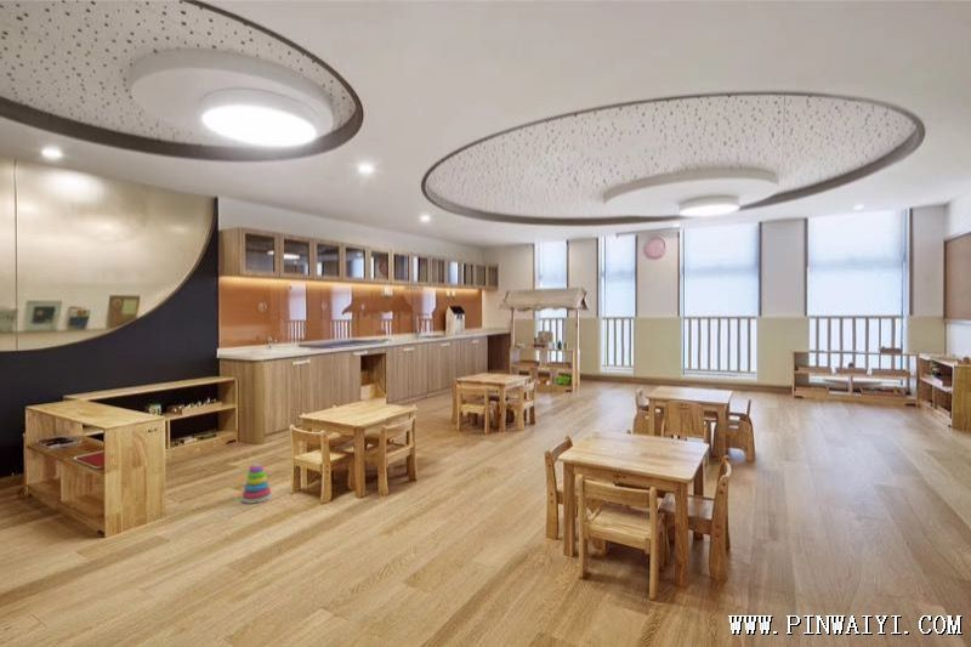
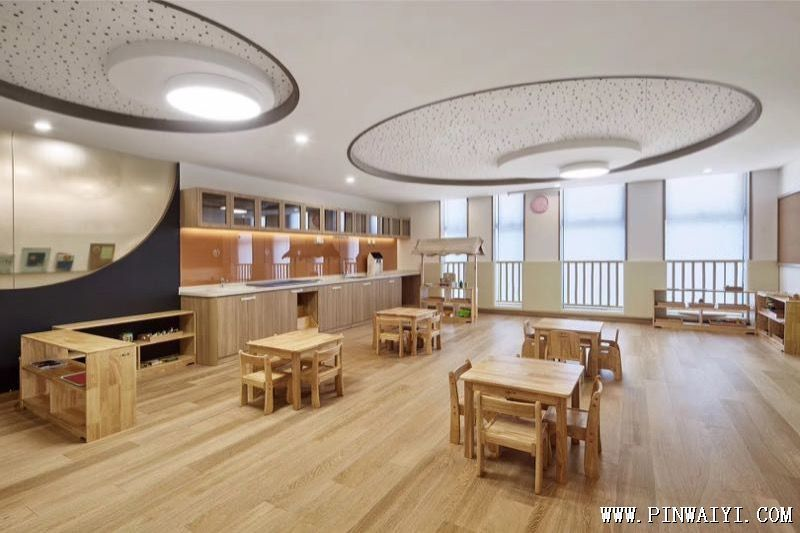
- stacking toy [240,462,273,505]
